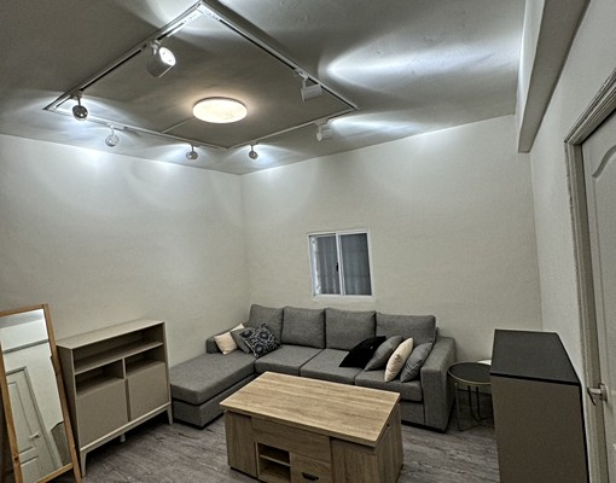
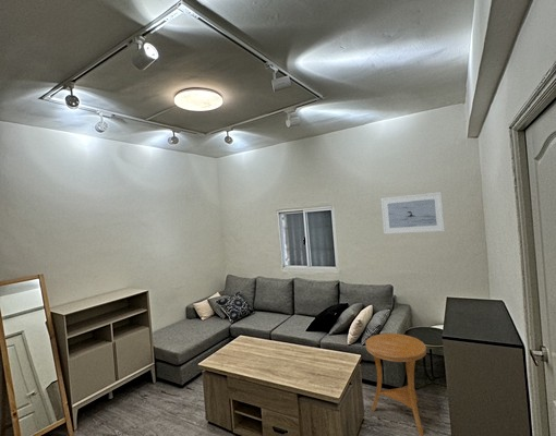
+ side table [364,332,427,436]
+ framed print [379,191,446,235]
